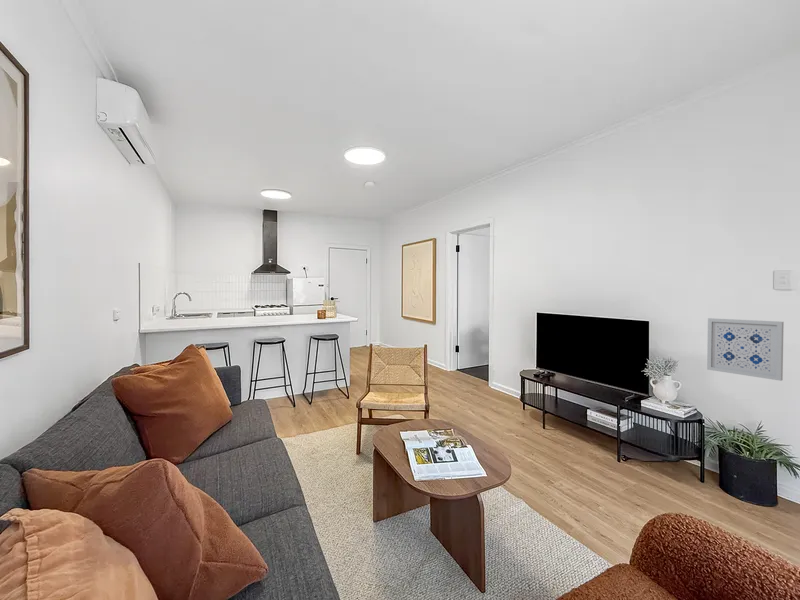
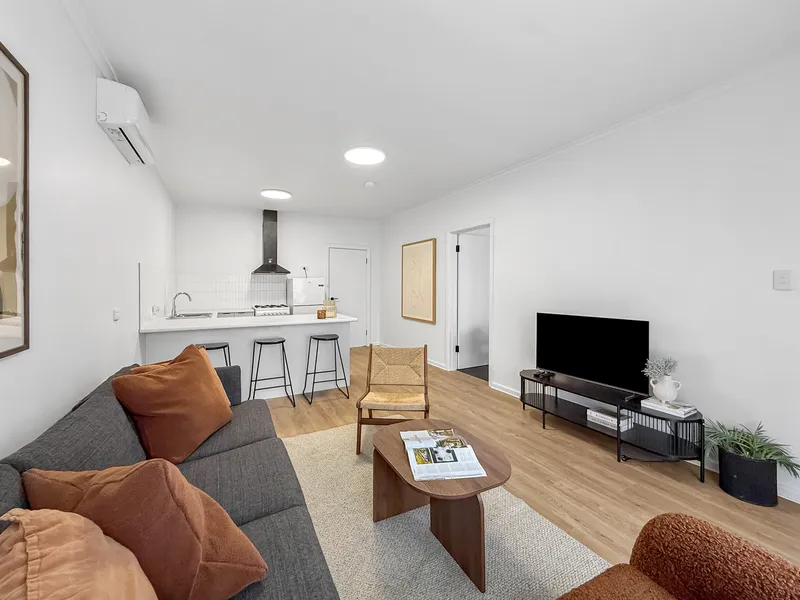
- wall art [706,317,785,382]
